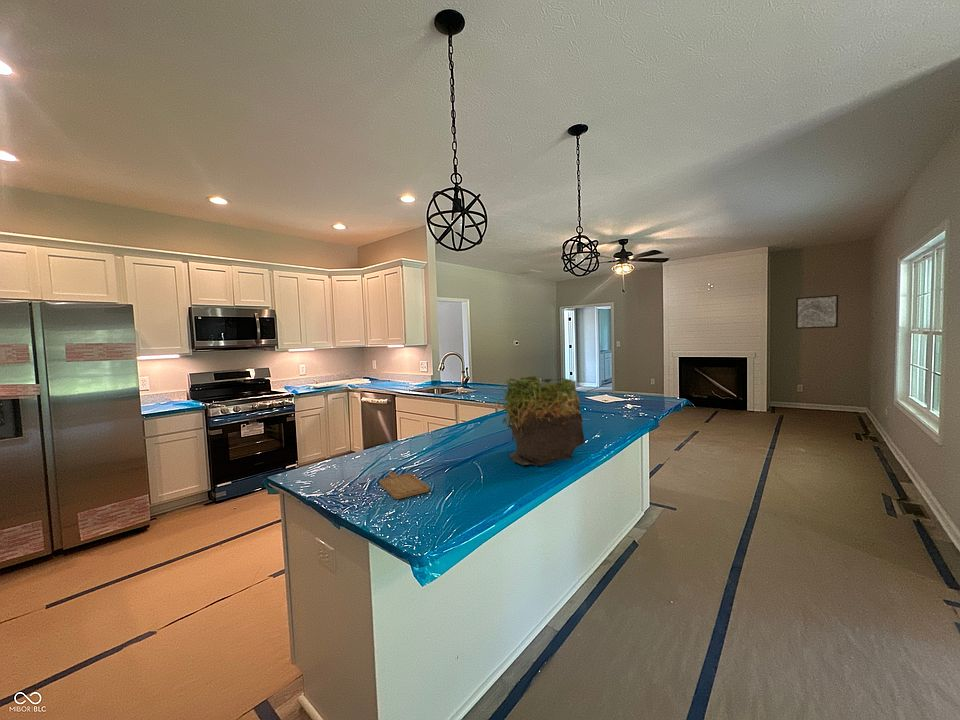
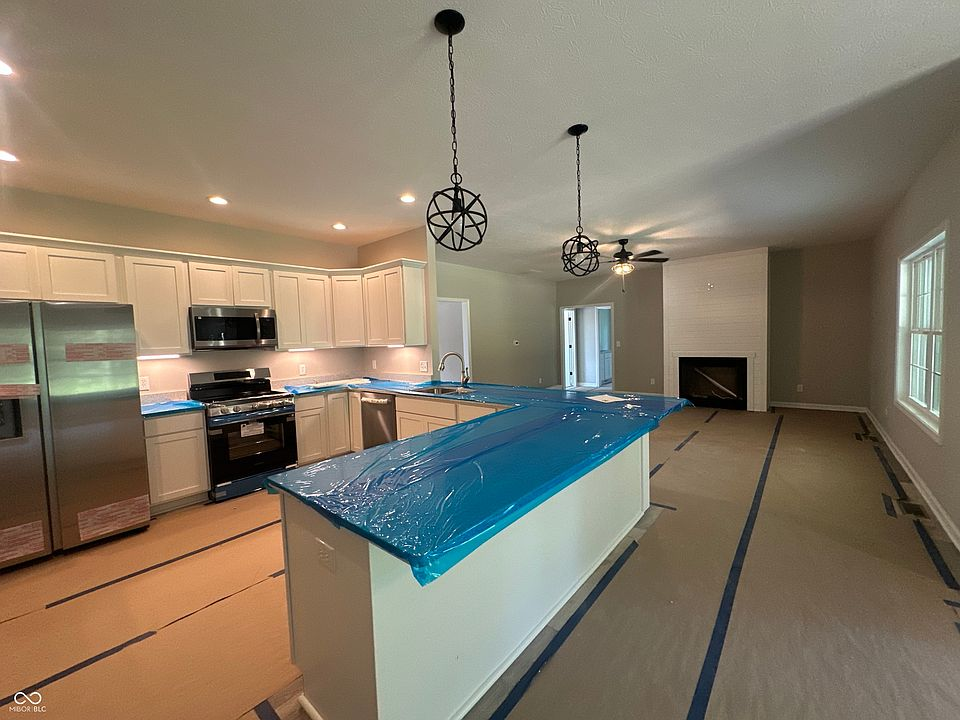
- plant [494,374,586,467]
- chopping board [378,471,431,500]
- wall art [795,294,839,330]
